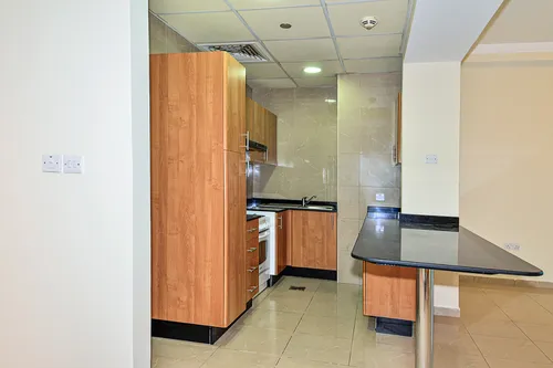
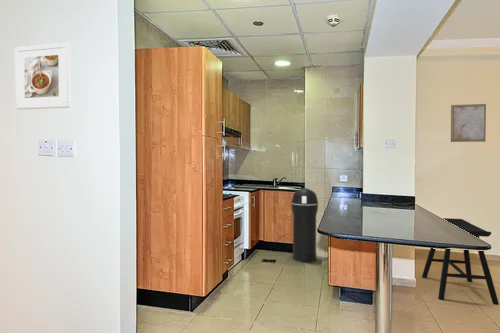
+ trash can [290,187,319,263]
+ wall art [450,103,487,143]
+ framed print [14,42,71,110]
+ stool [421,217,500,306]
